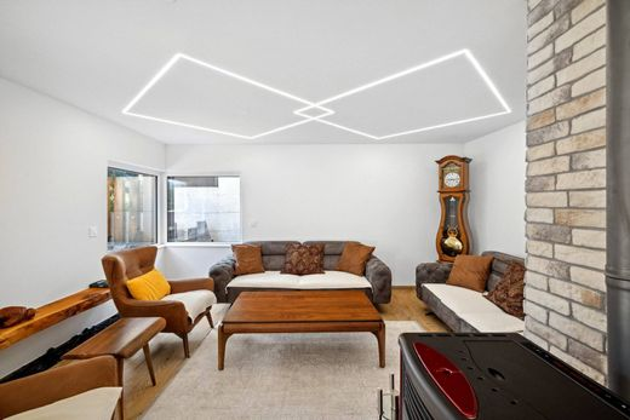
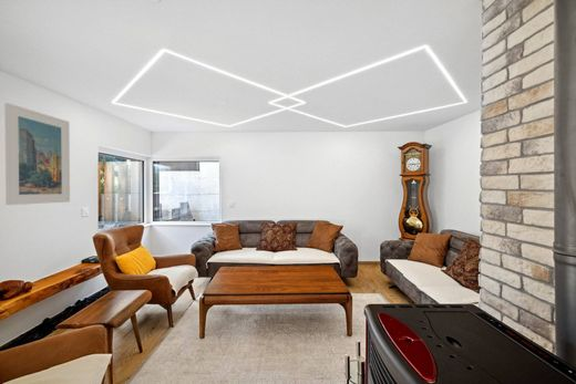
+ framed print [3,102,71,206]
